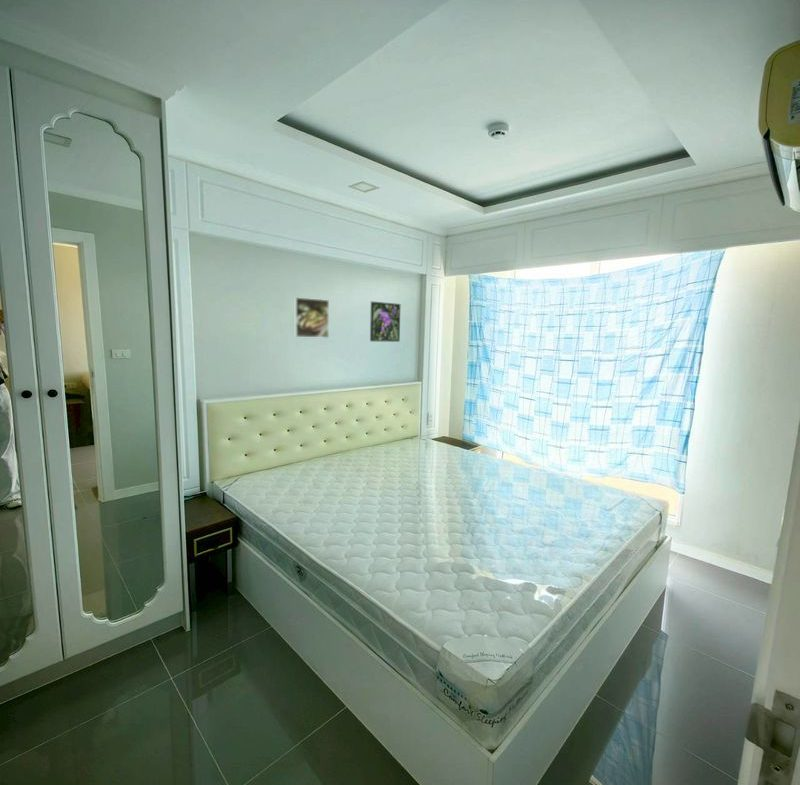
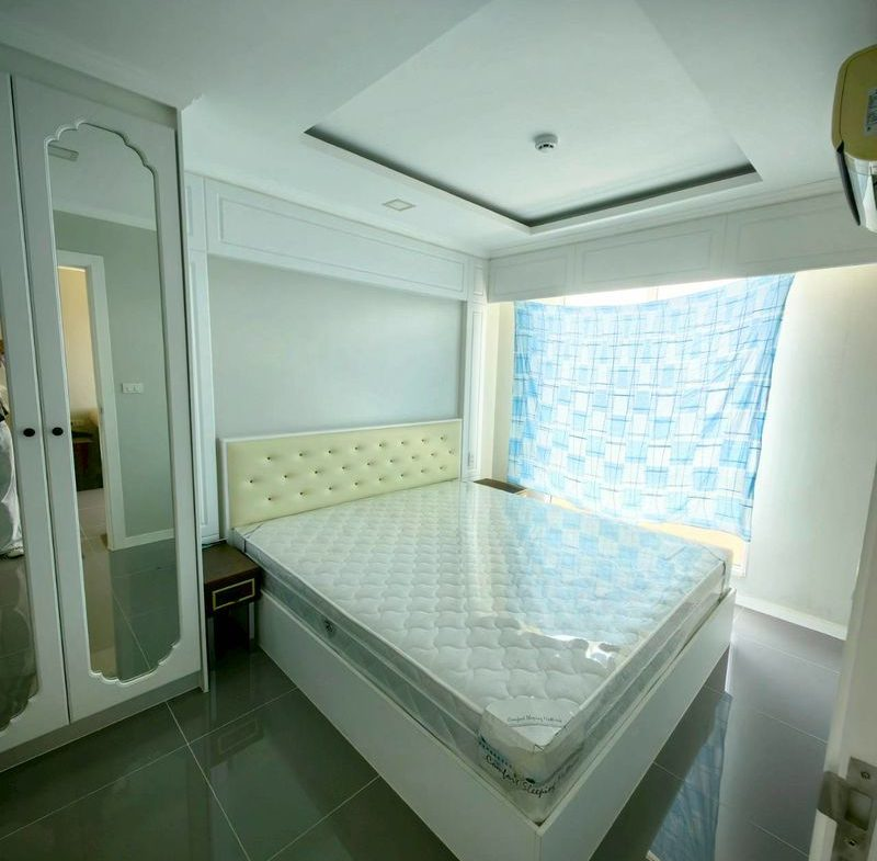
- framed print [293,296,330,339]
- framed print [369,301,401,343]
